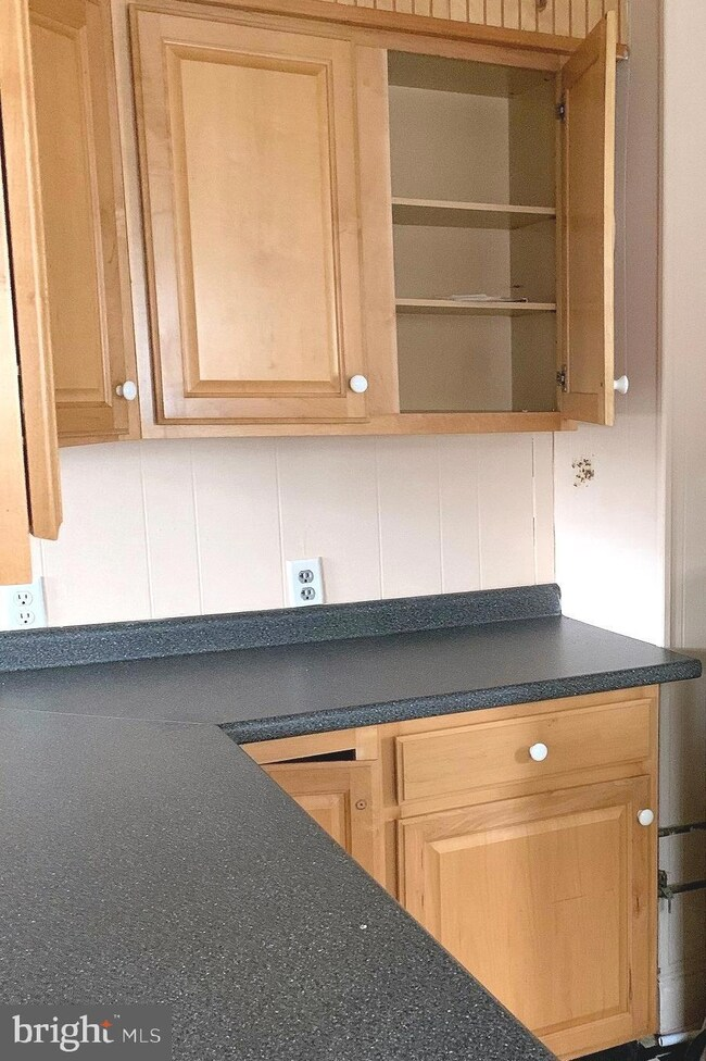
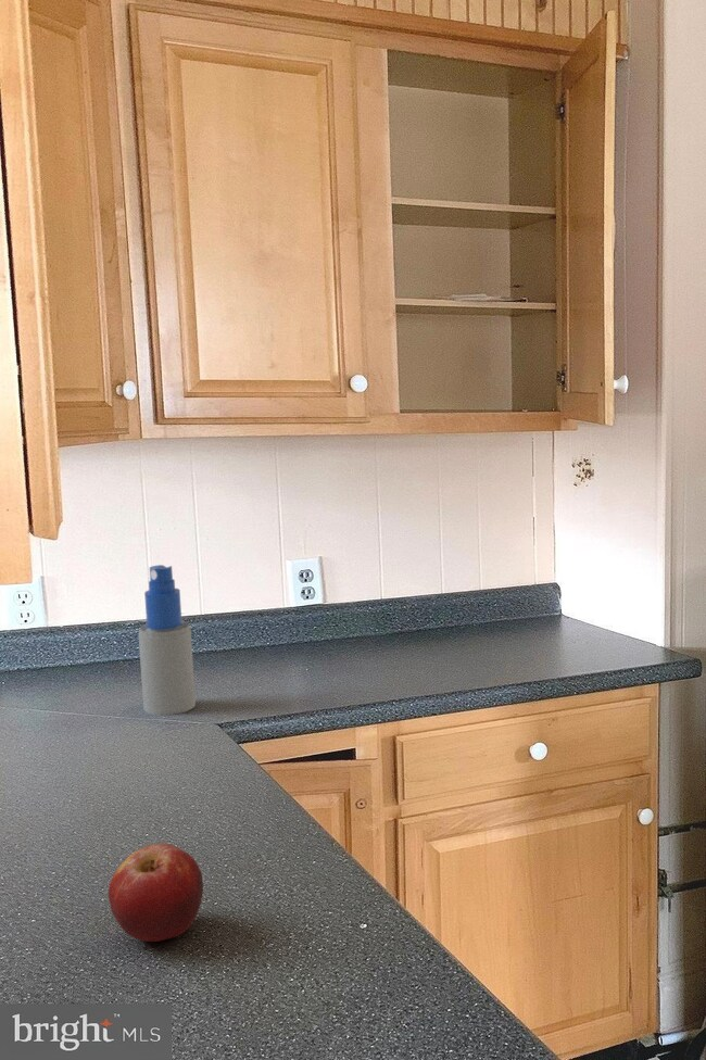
+ fruit [108,843,204,943]
+ spray bottle [137,564,197,716]
